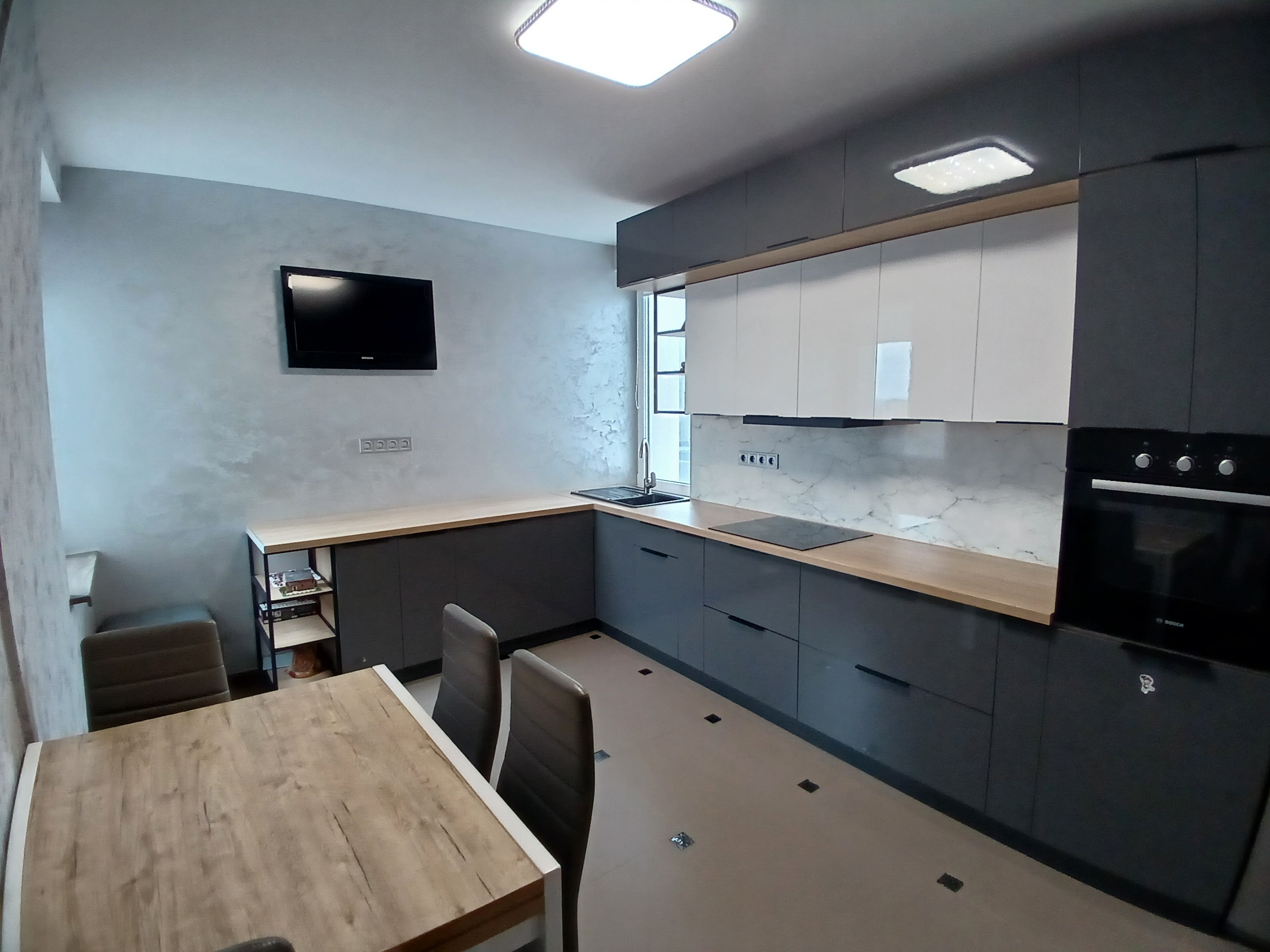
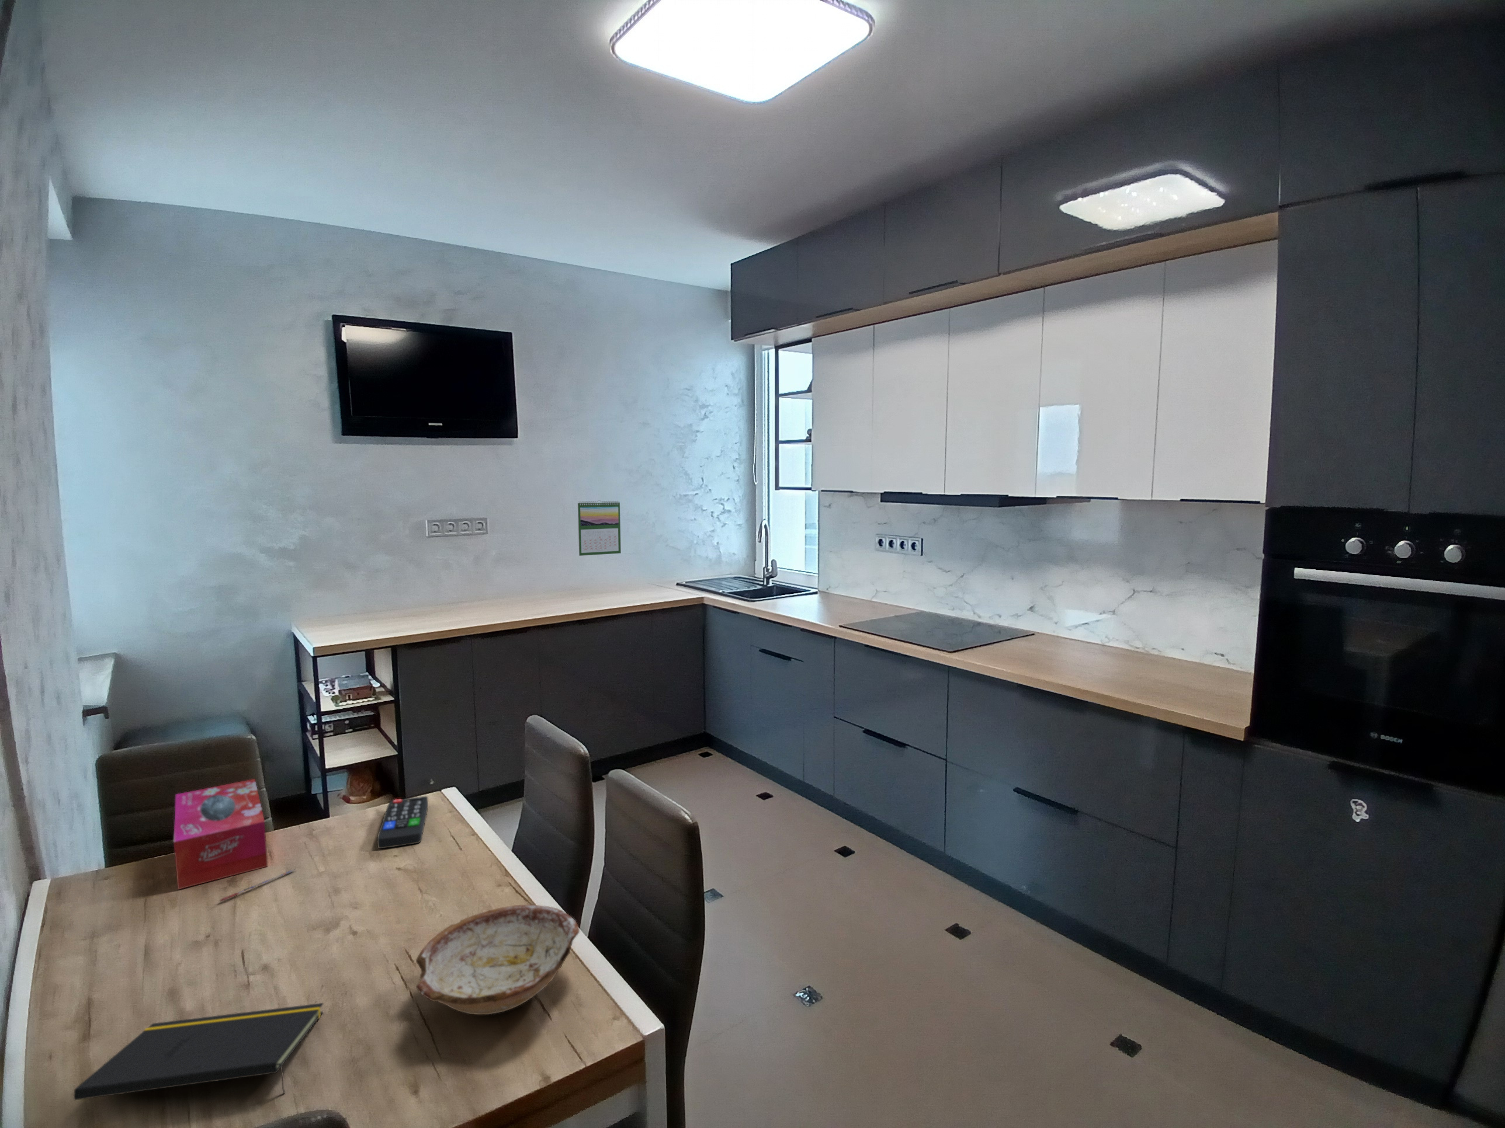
+ calendar [577,500,622,557]
+ remote control [377,796,429,848]
+ tissue box [173,778,269,890]
+ bowl [416,904,581,1015]
+ notepad [73,1002,324,1101]
+ pen [219,869,295,903]
